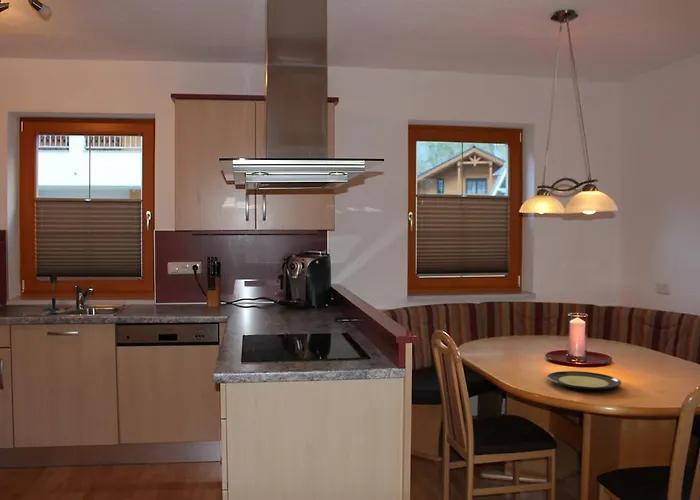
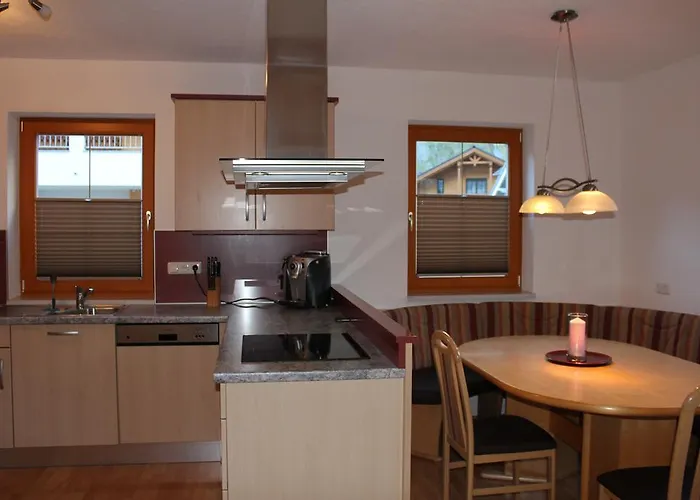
- plate [546,370,622,390]
